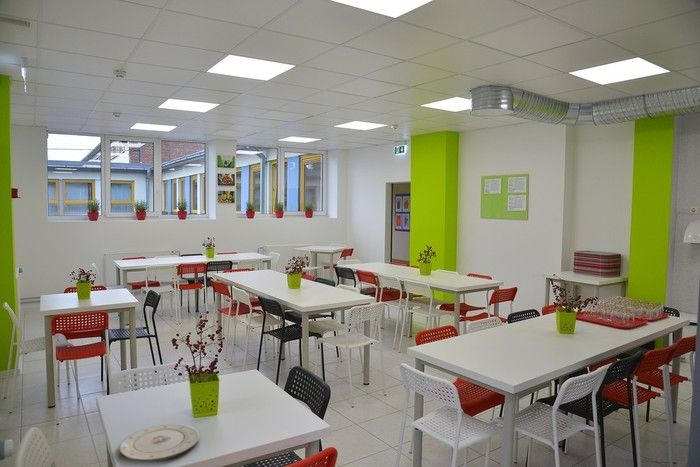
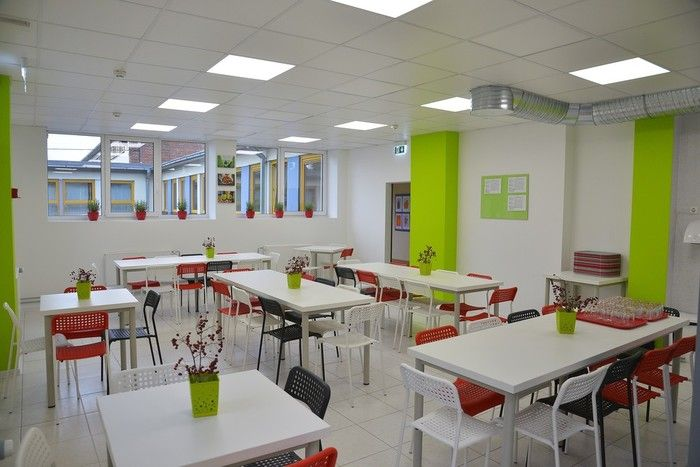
- plate [118,423,200,463]
